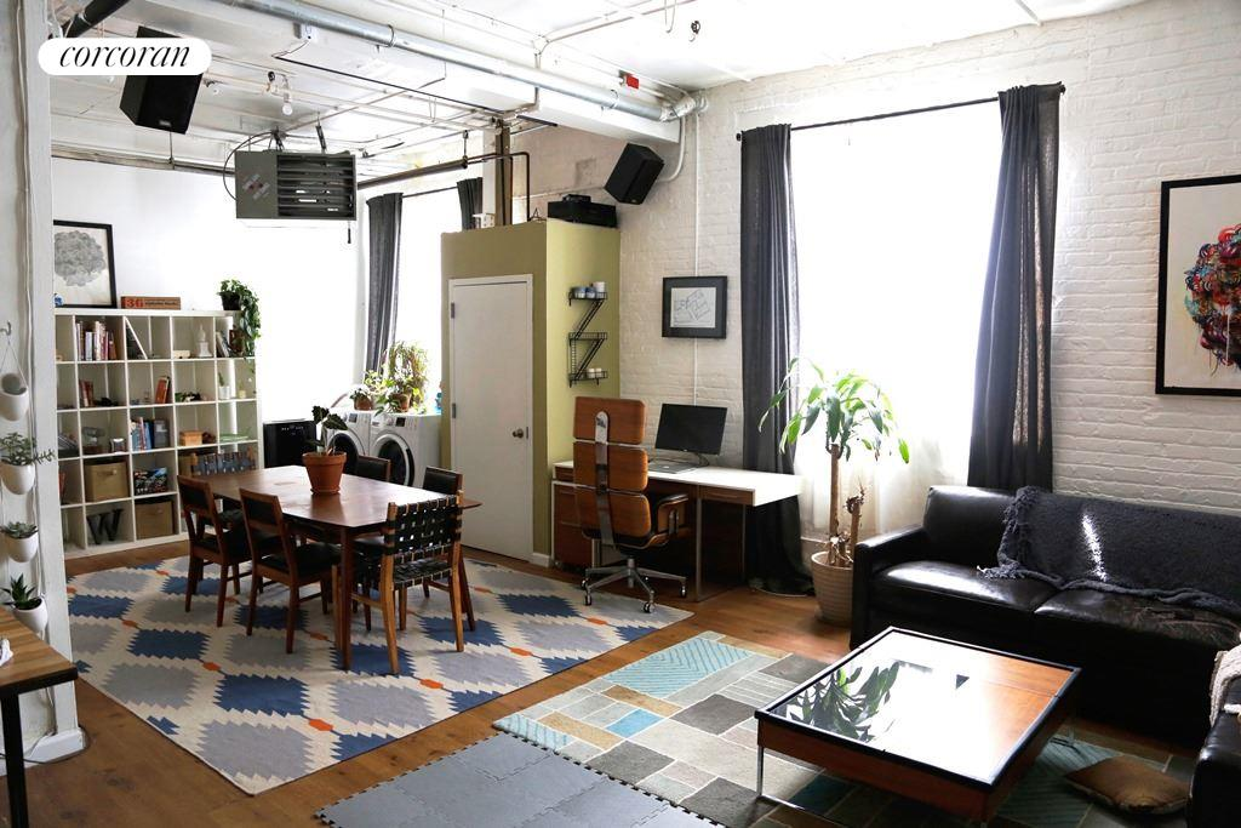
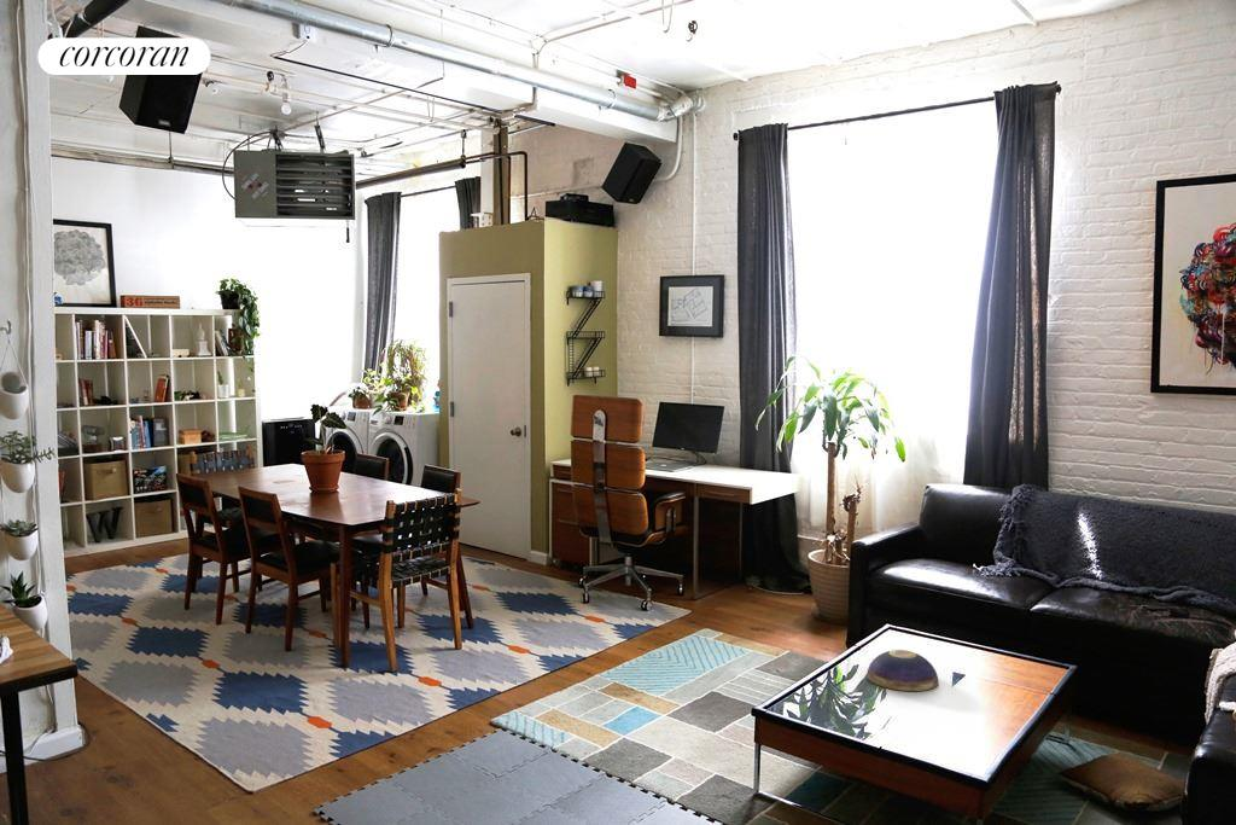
+ decorative bowl [865,649,939,692]
